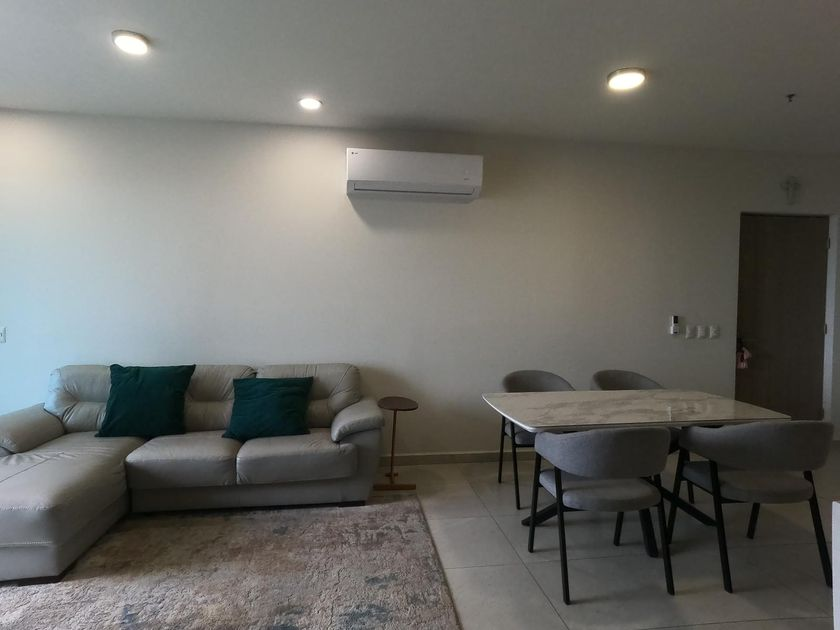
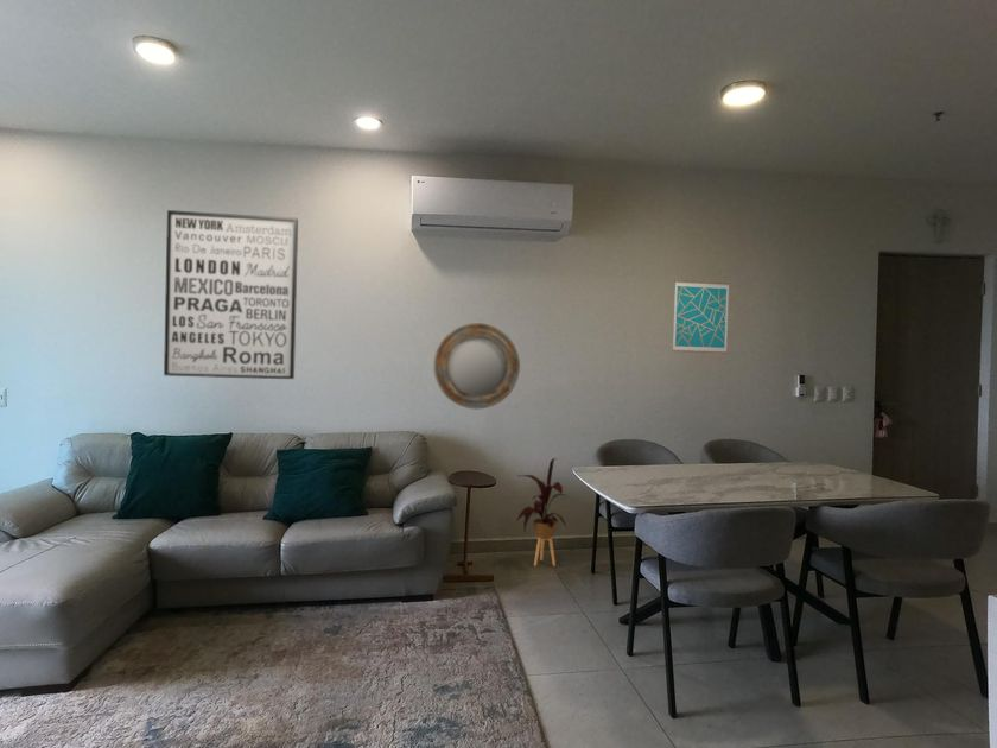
+ wall art [672,279,730,355]
+ house plant [515,457,569,568]
+ home mirror [433,322,521,410]
+ wall art [163,209,299,380]
